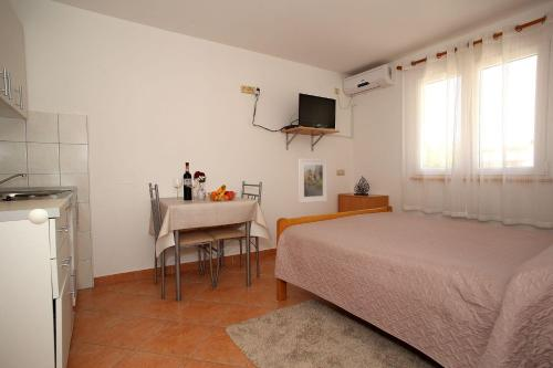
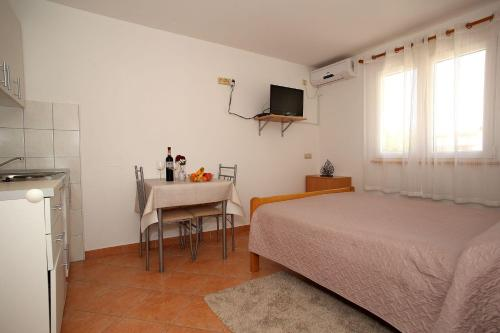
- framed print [298,158,328,204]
